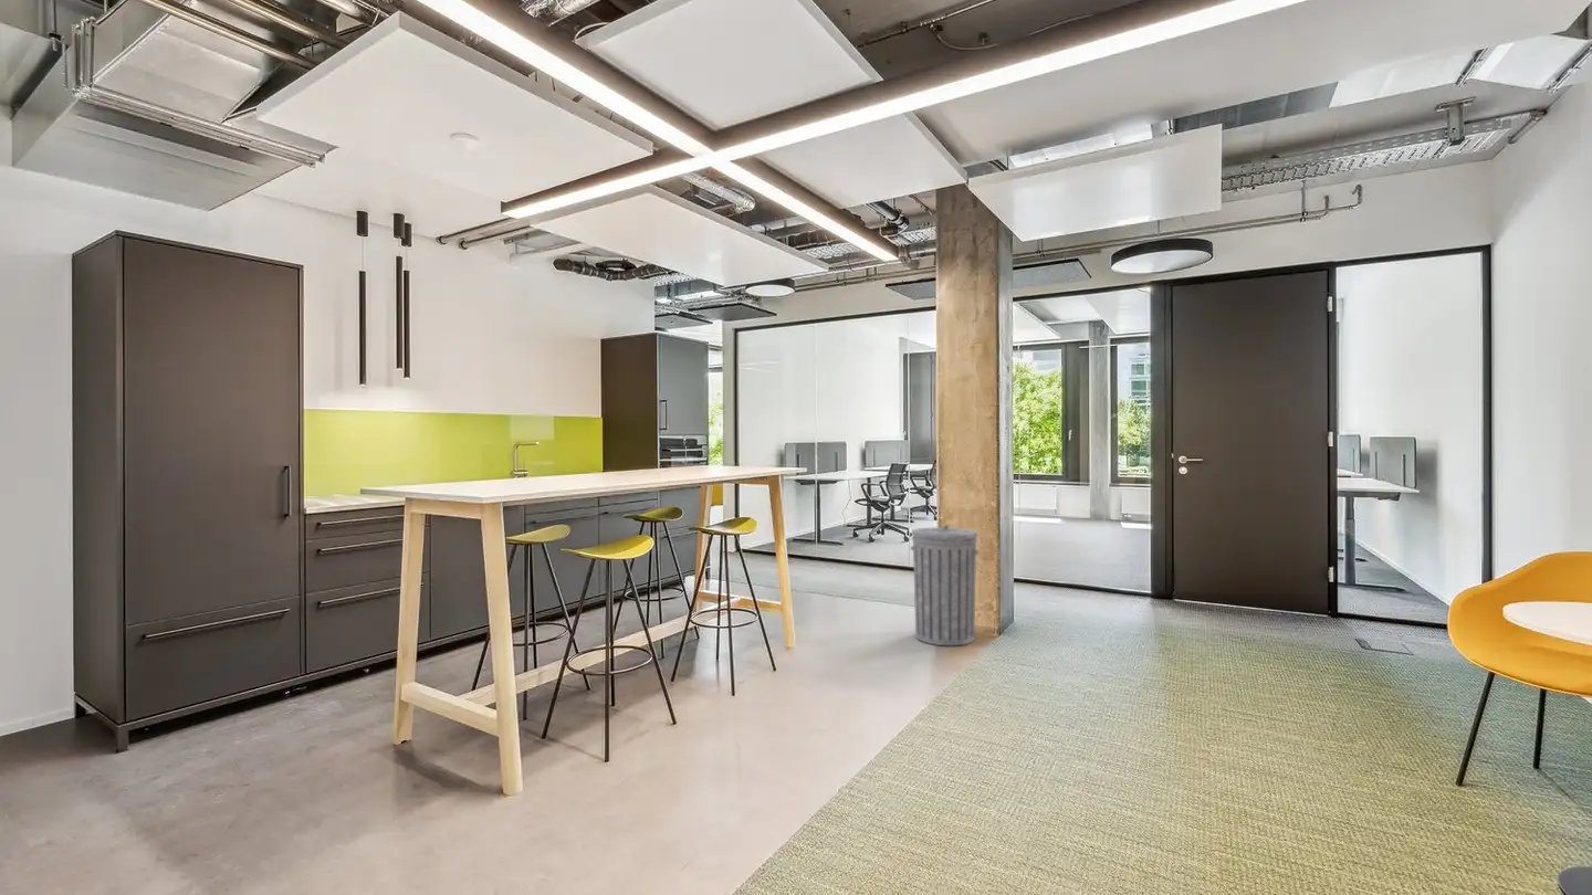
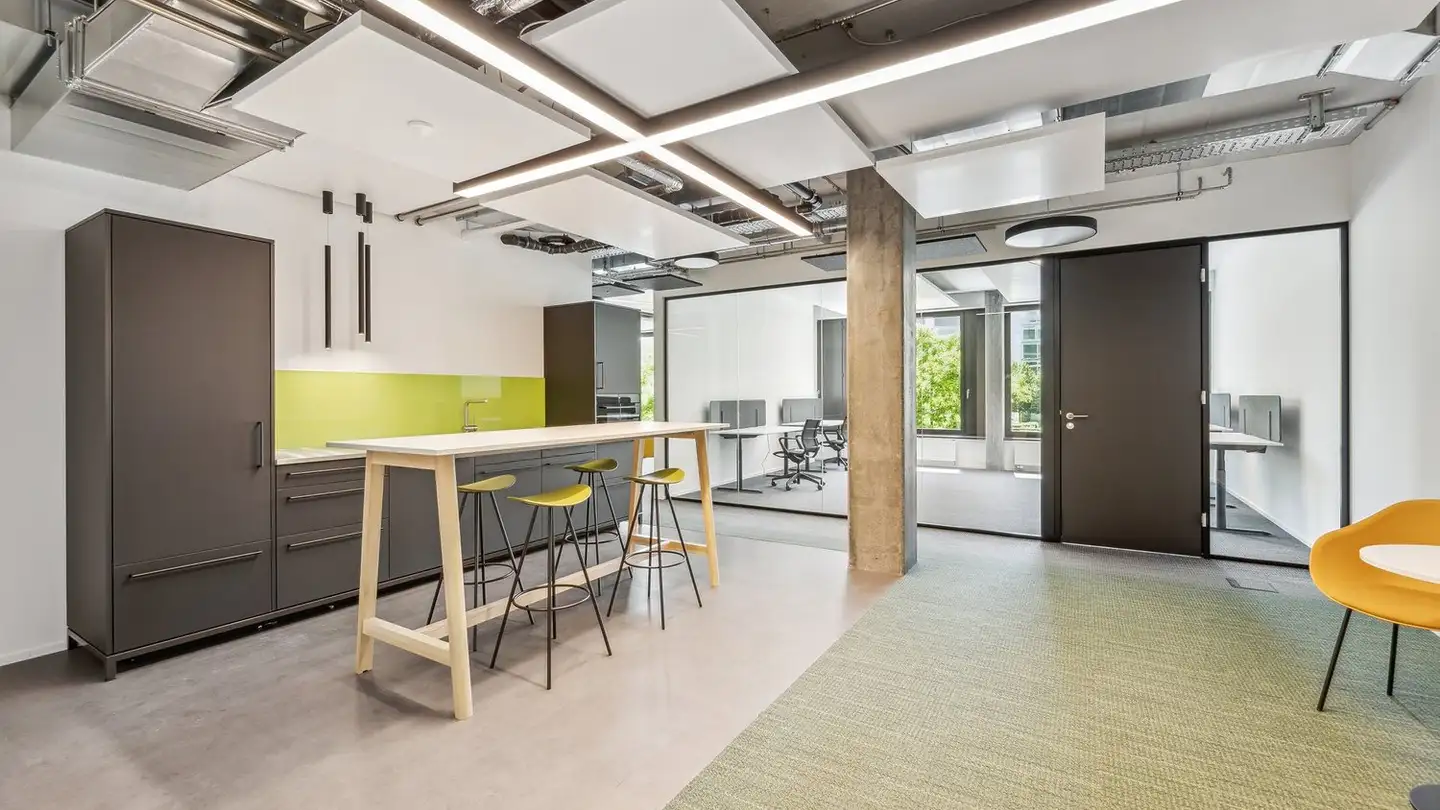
- trash can [910,524,980,646]
